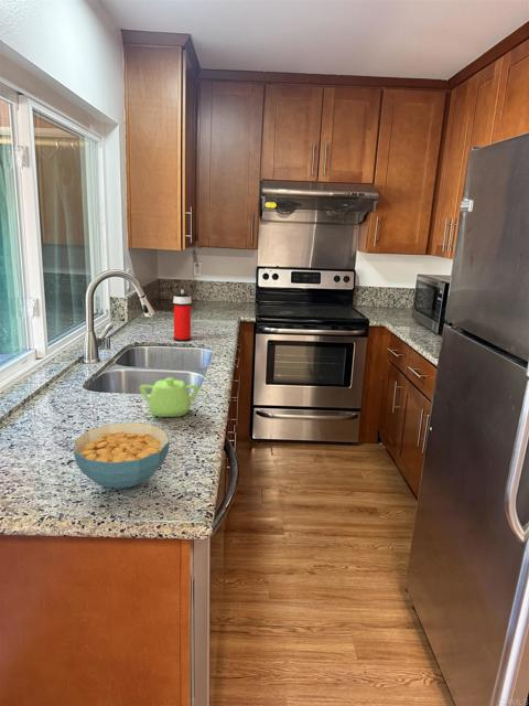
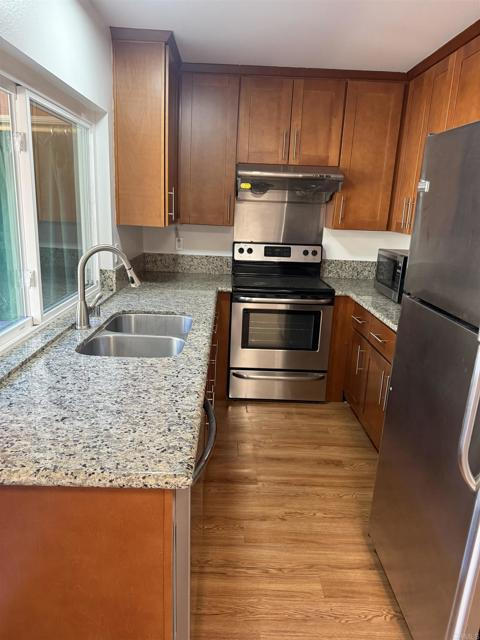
- teapot [139,376,201,418]
- spray can [172,289,193,342]
- cereal bowl [73,421,171,490]
